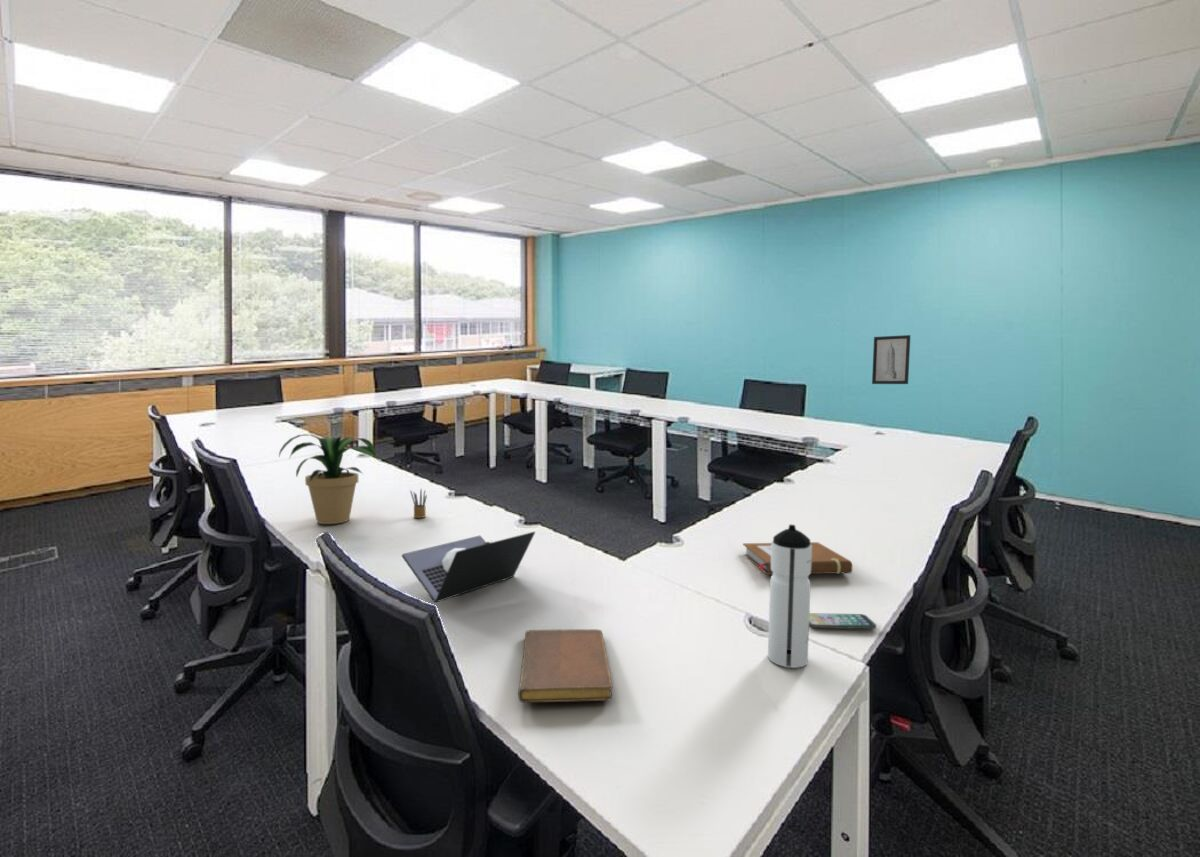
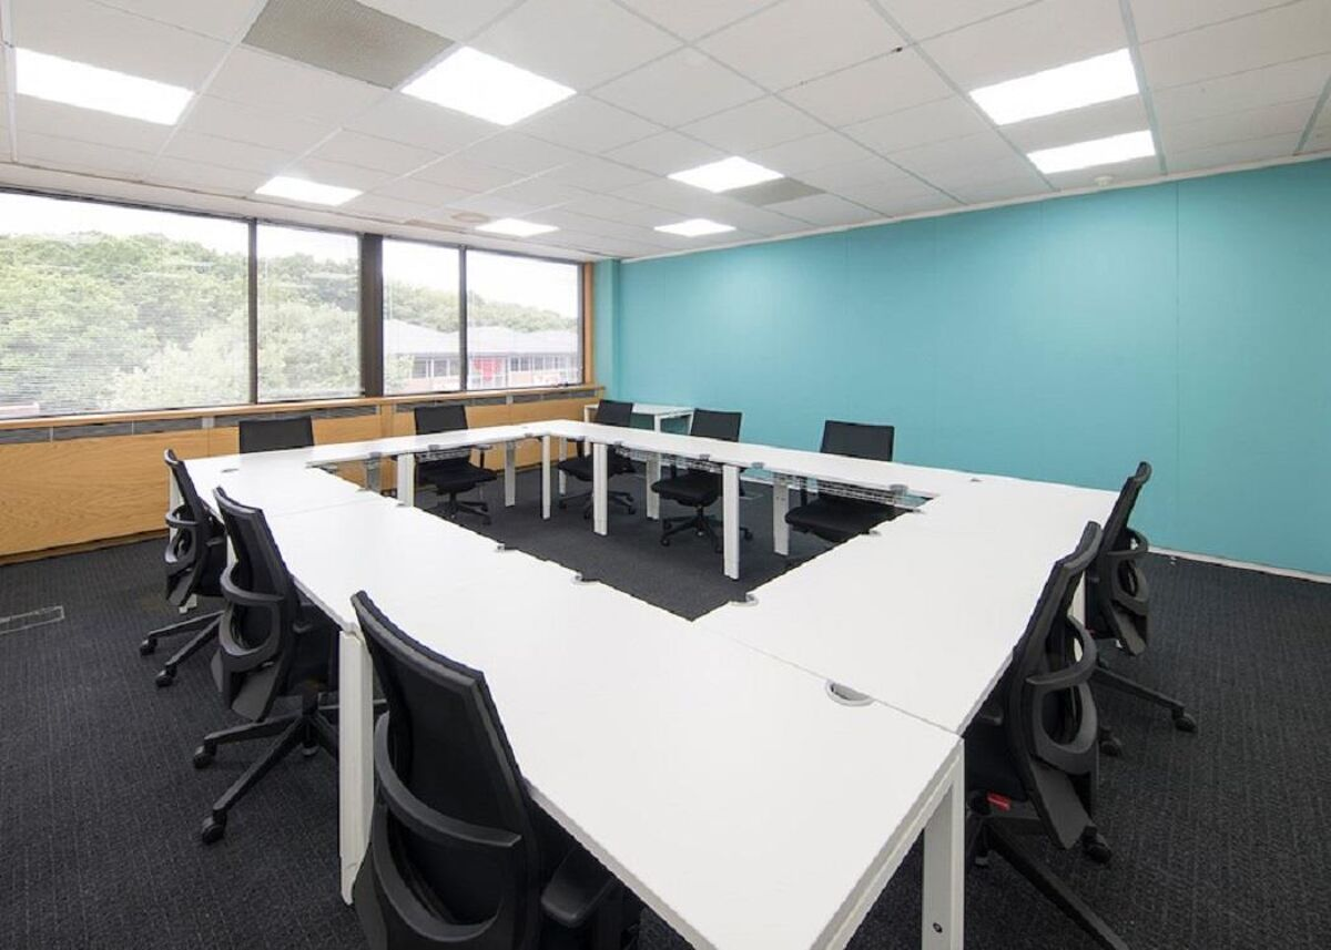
- pencil box [409,489,428,519]
- wall art [871,334,911,385]
- notebook [742,541,853,576]
- smartphone [809,612,878,630]
- notebook [517,628,614,703]
- laptop [401,531,536,603]
- potted plant [278,433,381,525]
- water bottle [767,524,812,669]
